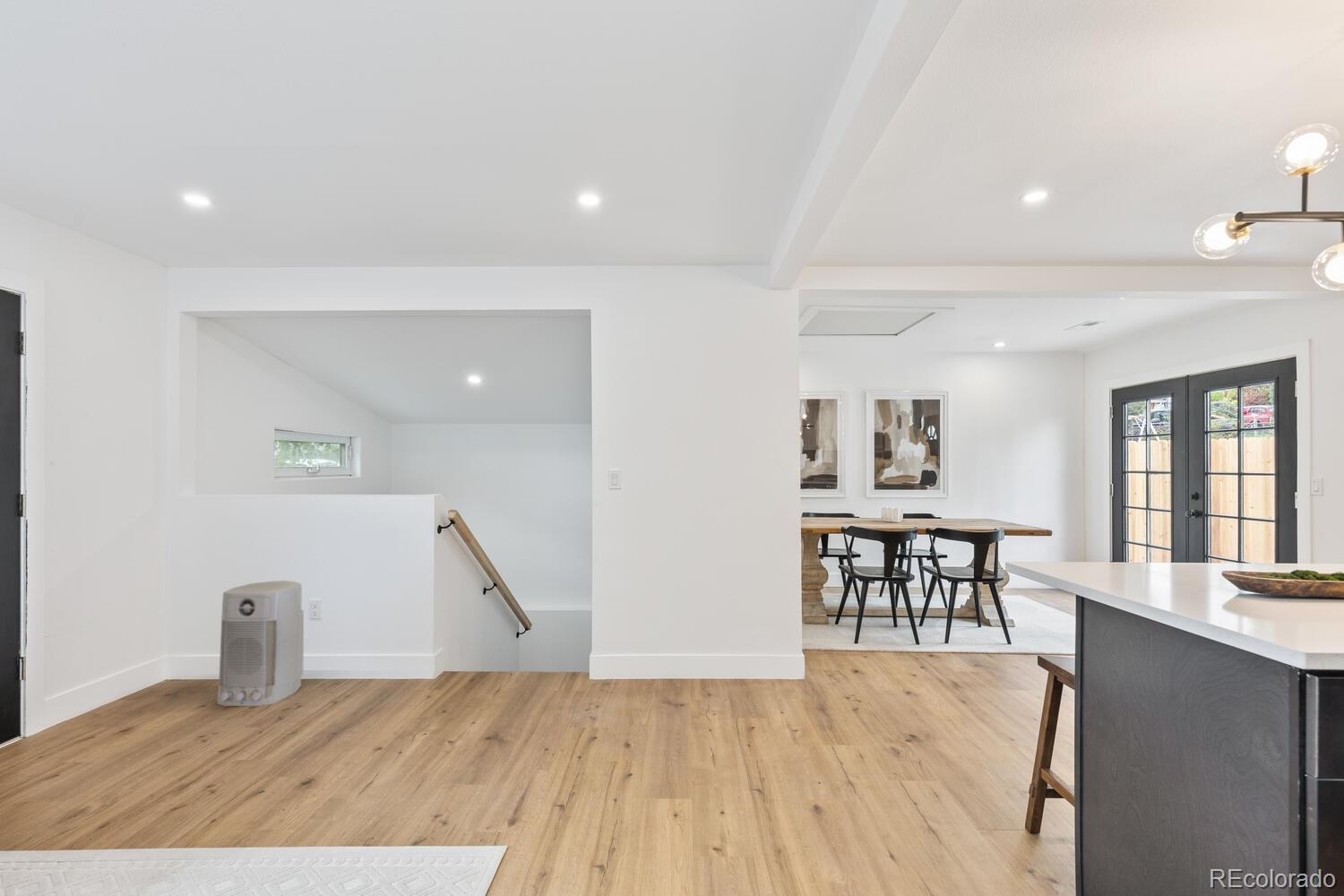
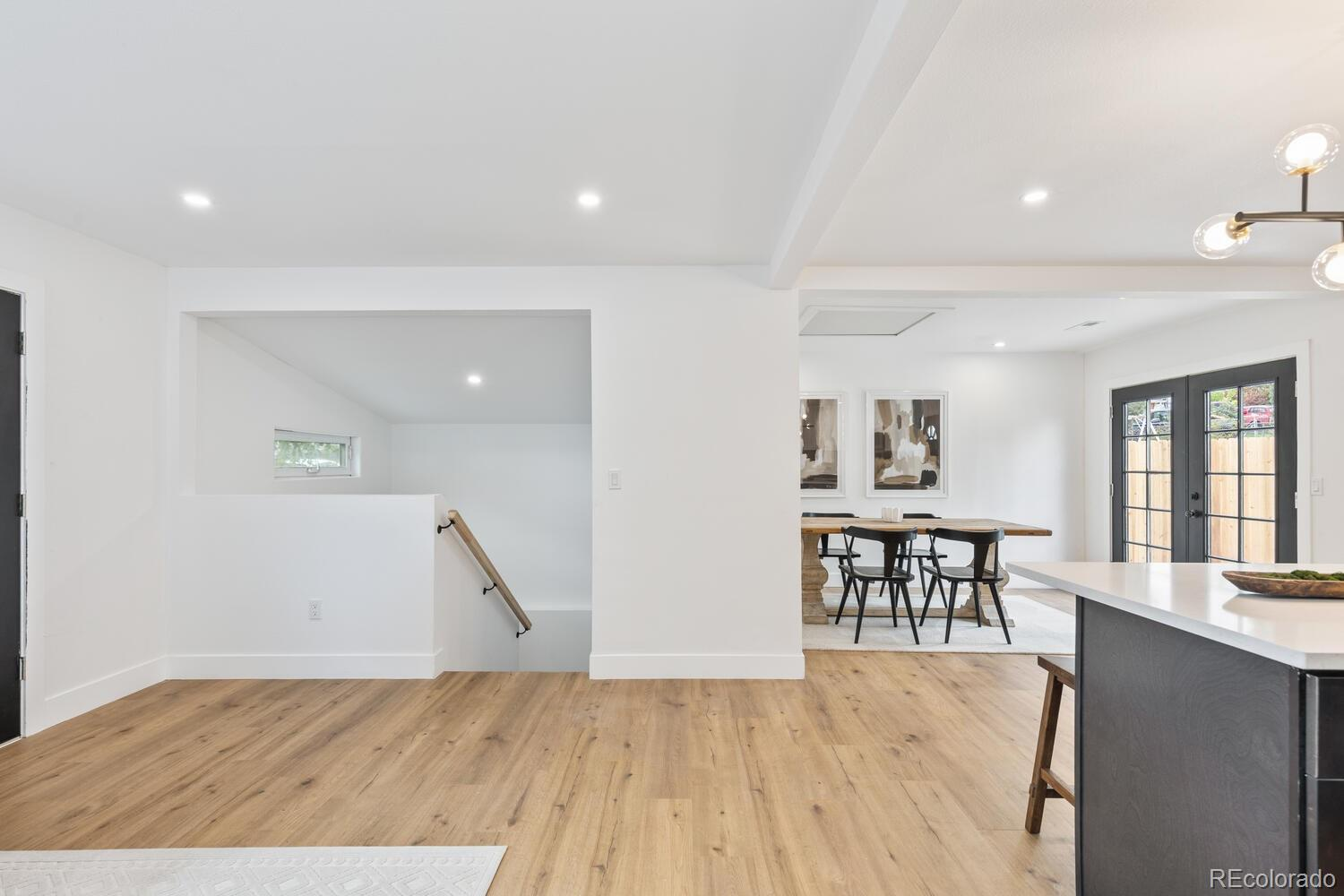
- air purifier [216,580,305,707]
